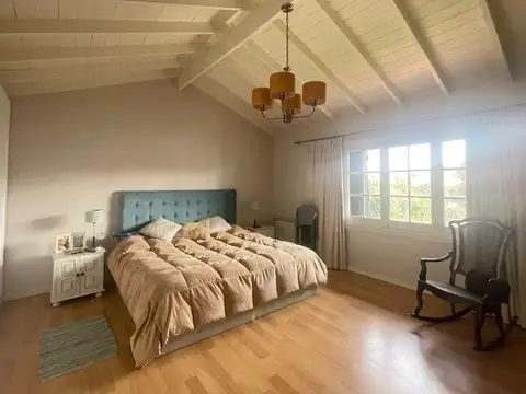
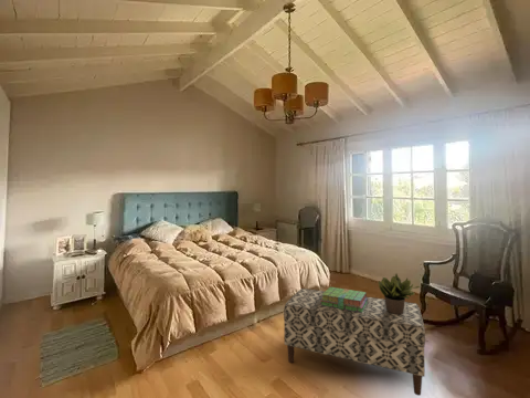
+ stack of books [321,286,368,313]
+ bench [283,287,426,397]
+ potted plant [378,272,421,314]
